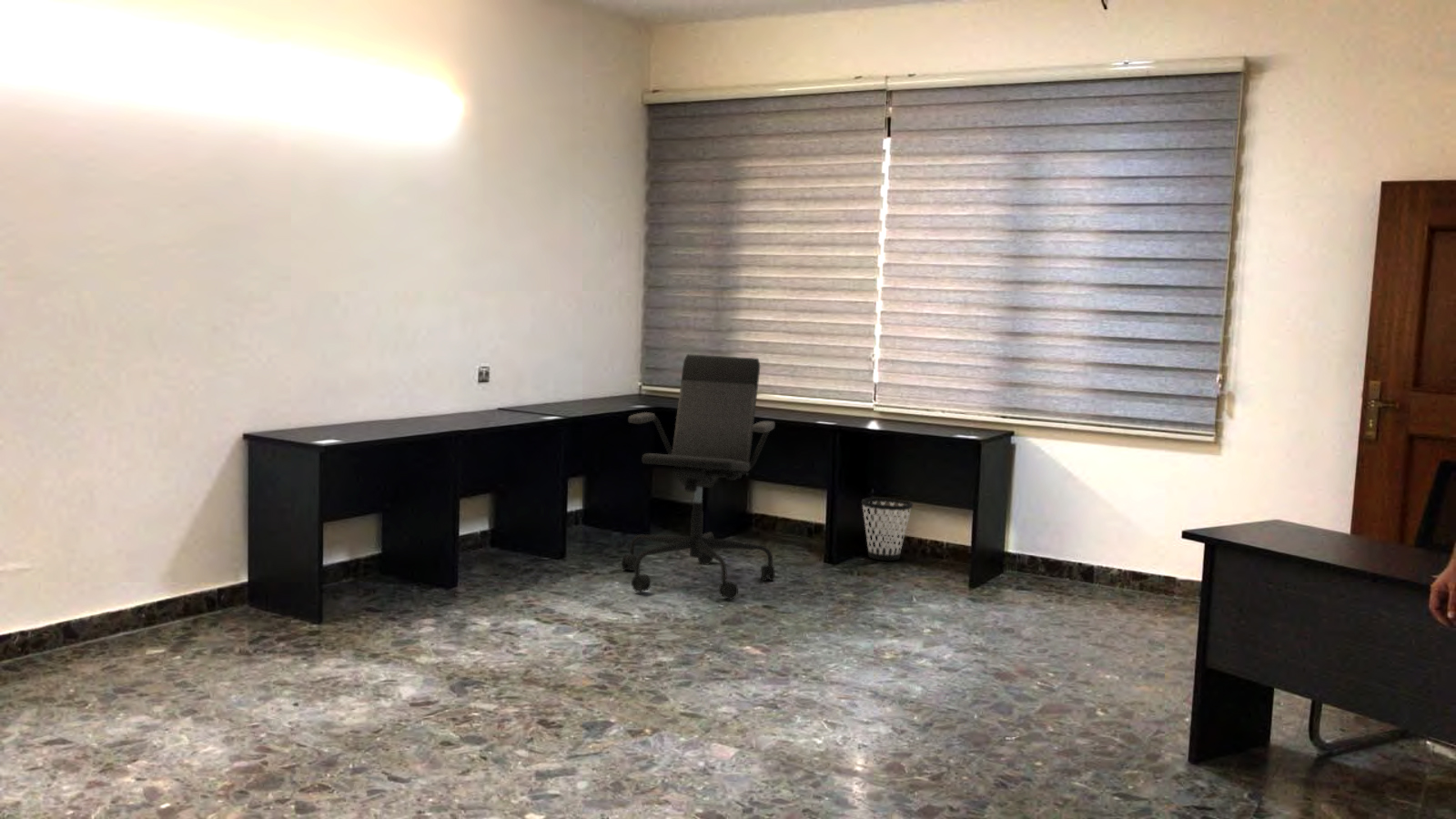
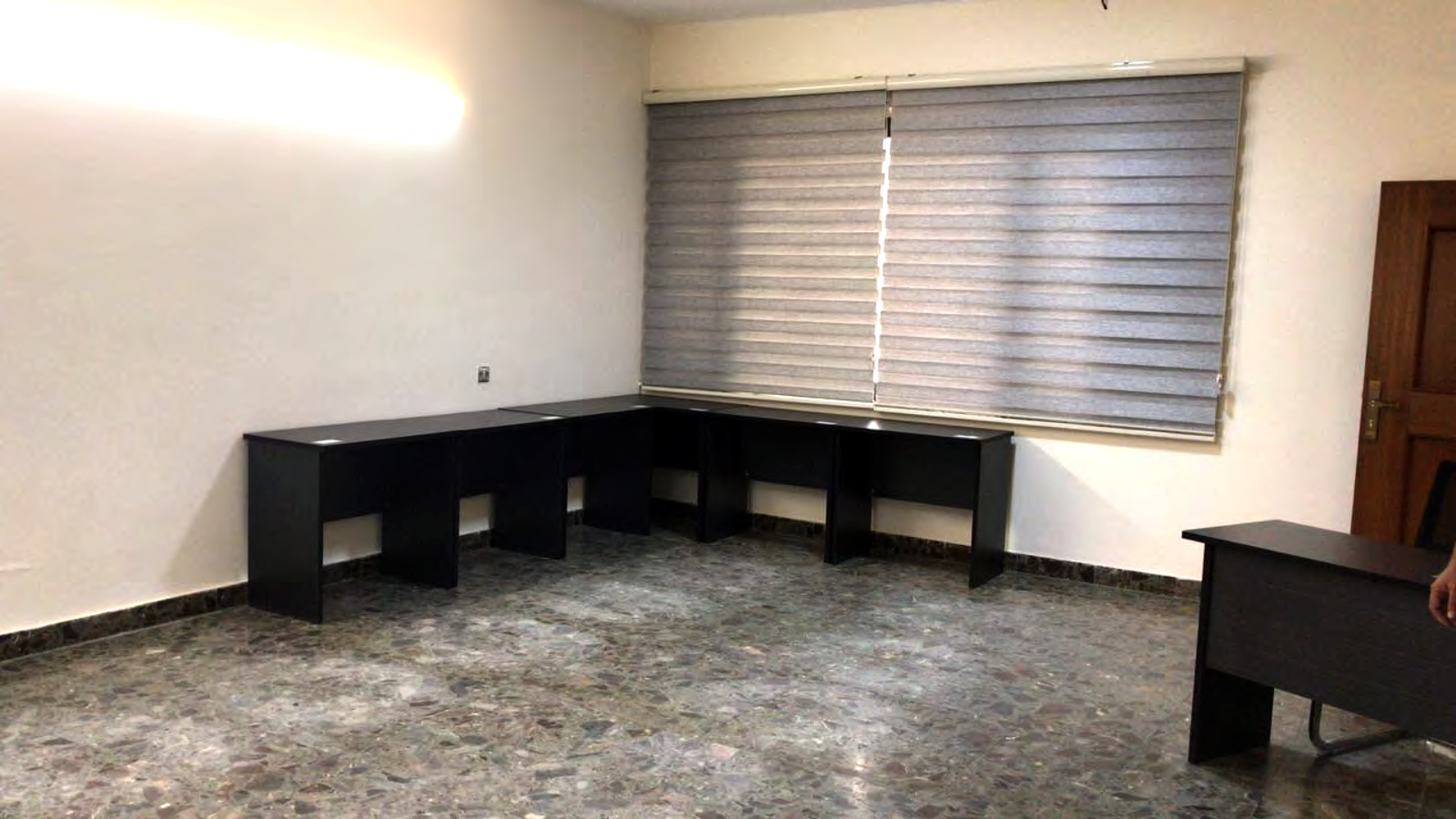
- office chair [621,353,776,601]
- wastebasket [861,496,914,561]
